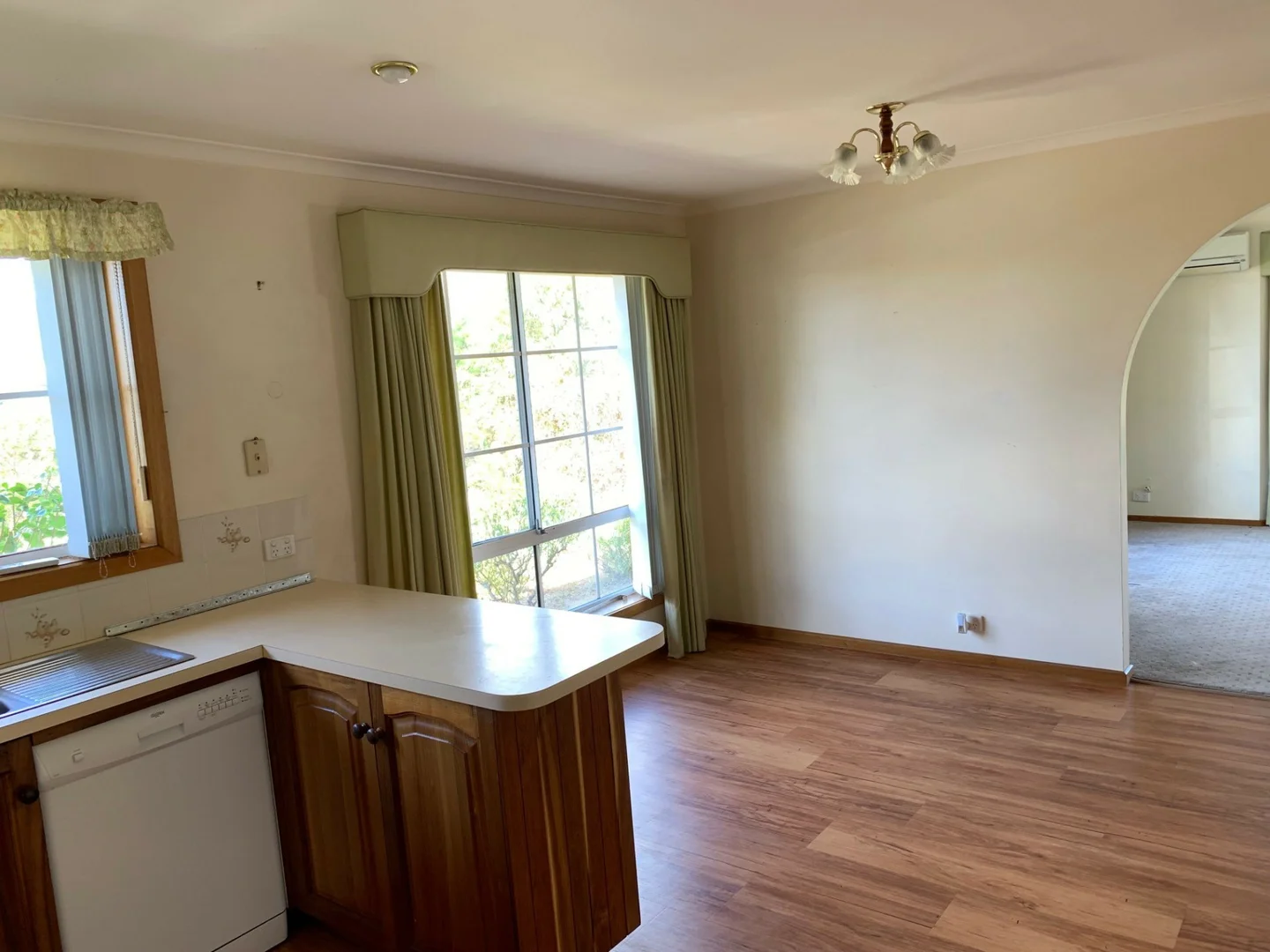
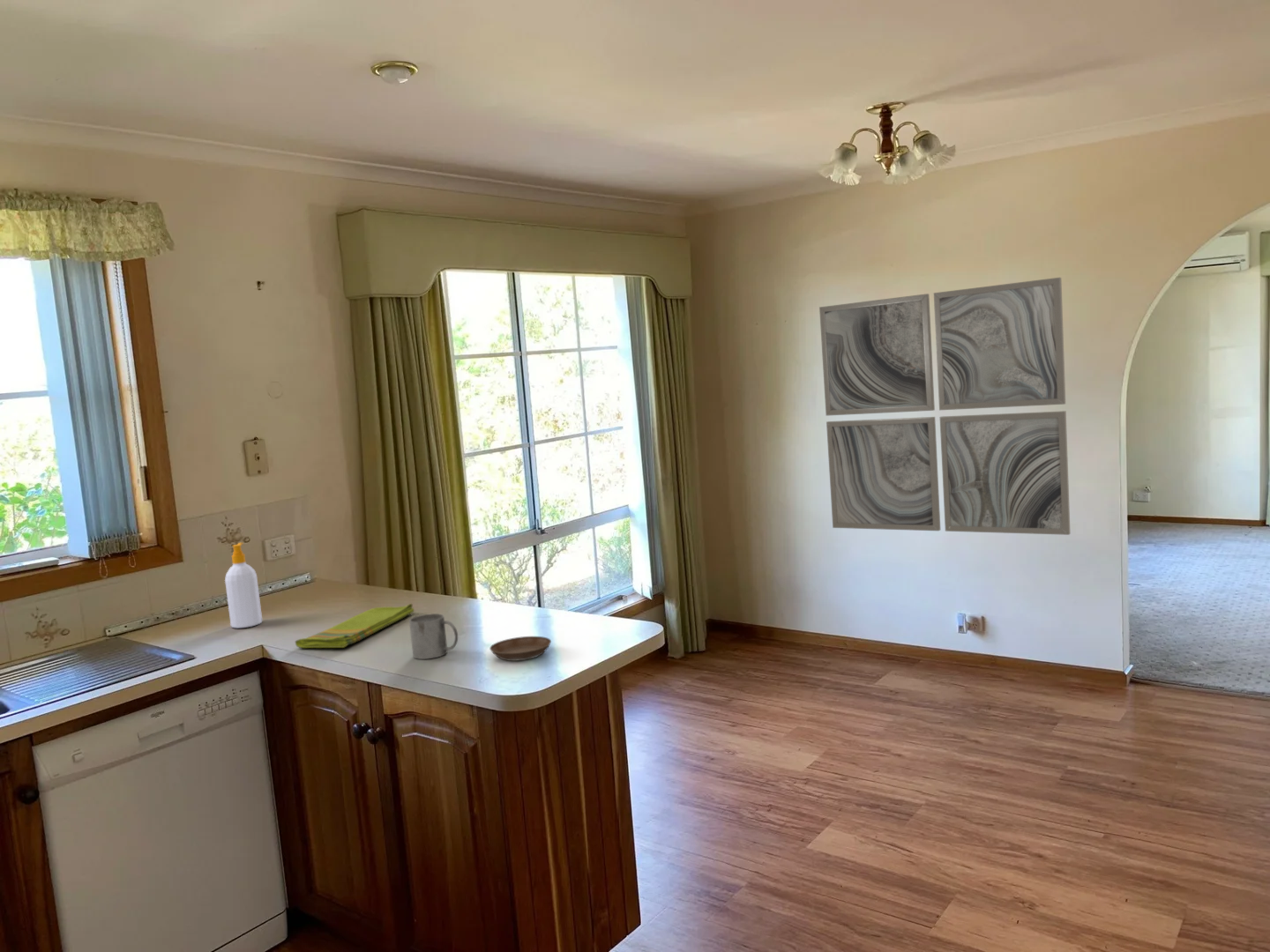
+ soap bottle [224,542,263,629]
+ wall art [818,277,1072,536]
+ saucer [489,636,552,662]
+ mug [408,613,459,660]
+ dish towel [295,603,415,649]
